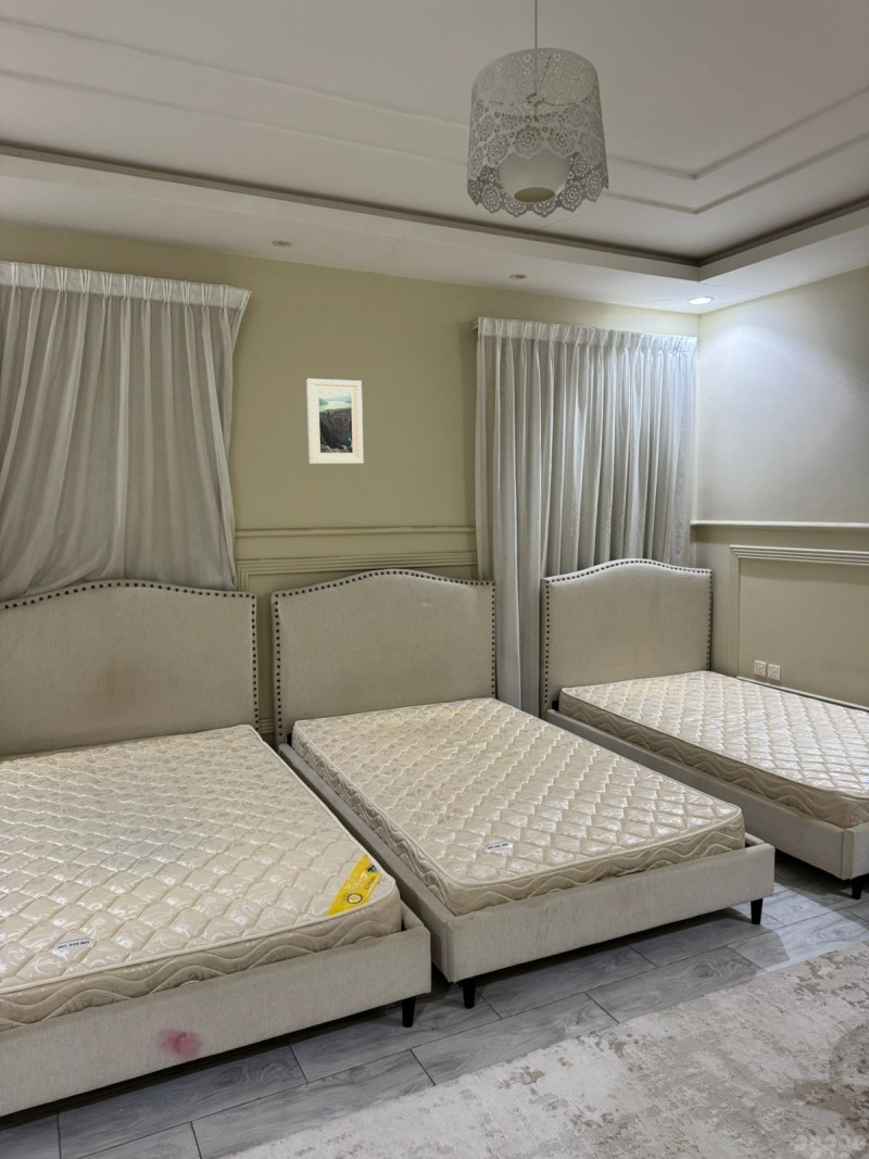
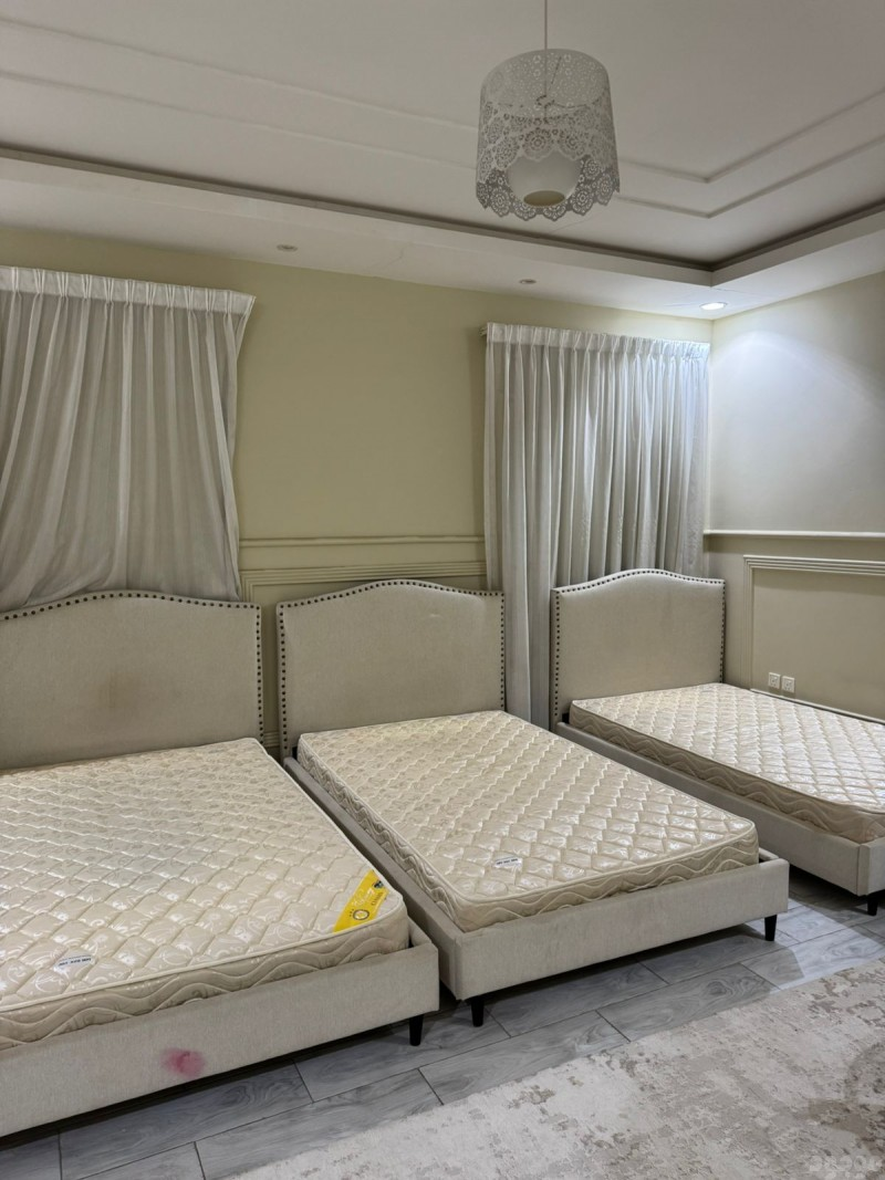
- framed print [305,378,364,465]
